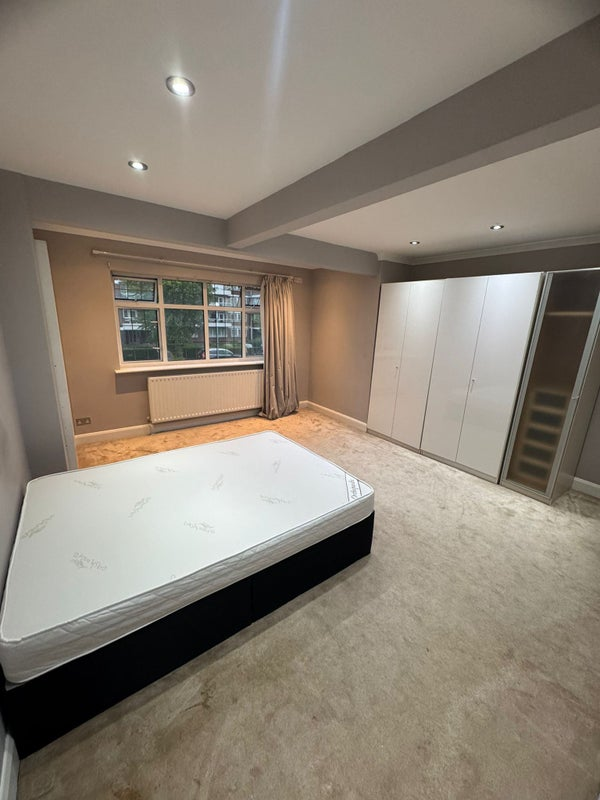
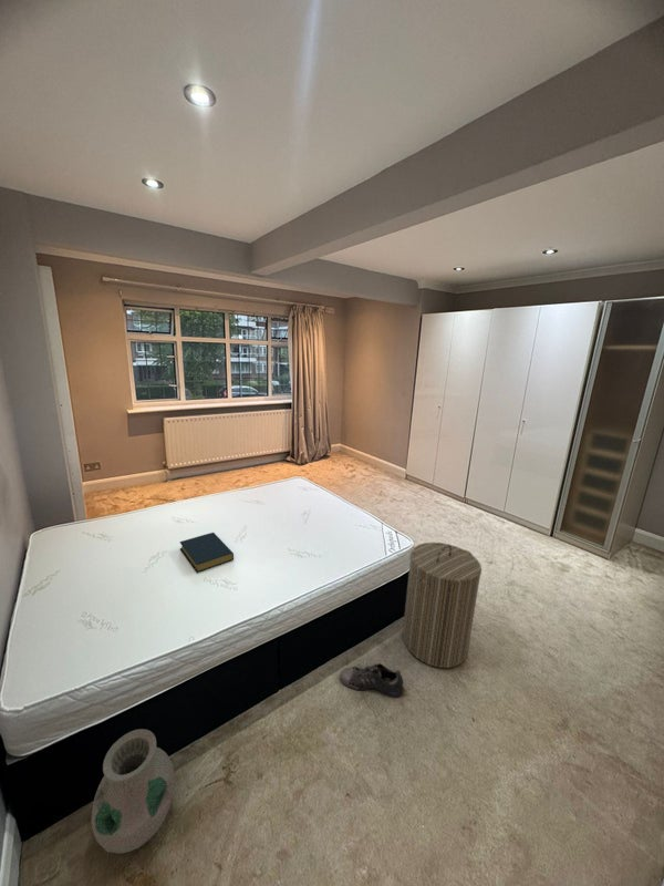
+ hardback book [179,532,235,574]
+ laundry hamper [402,542,483,669]
+ vase [90,728,176,855]
+ shoe [340,662,405,699]
